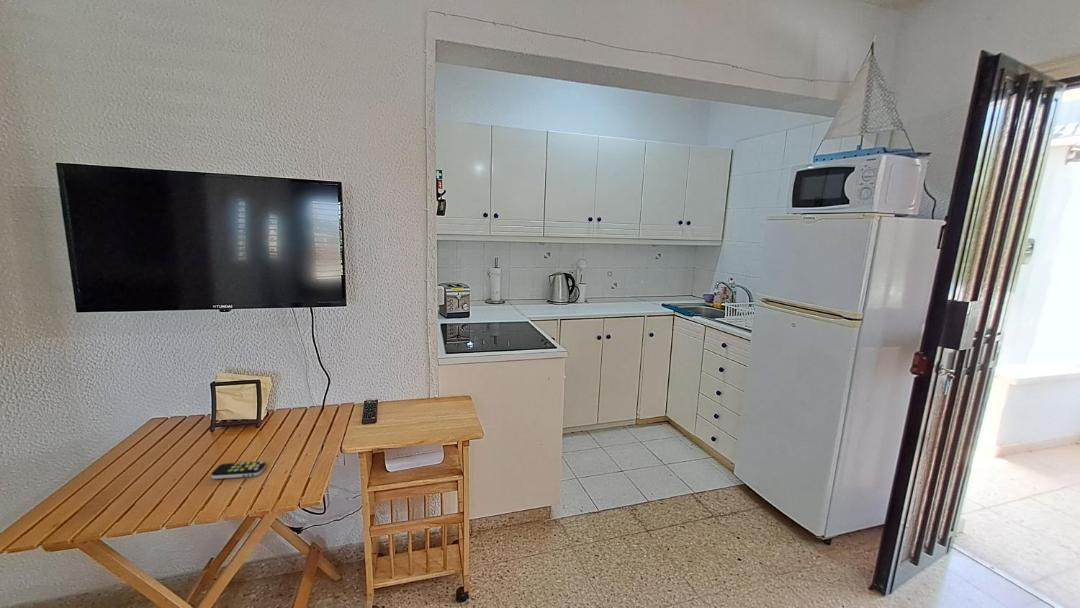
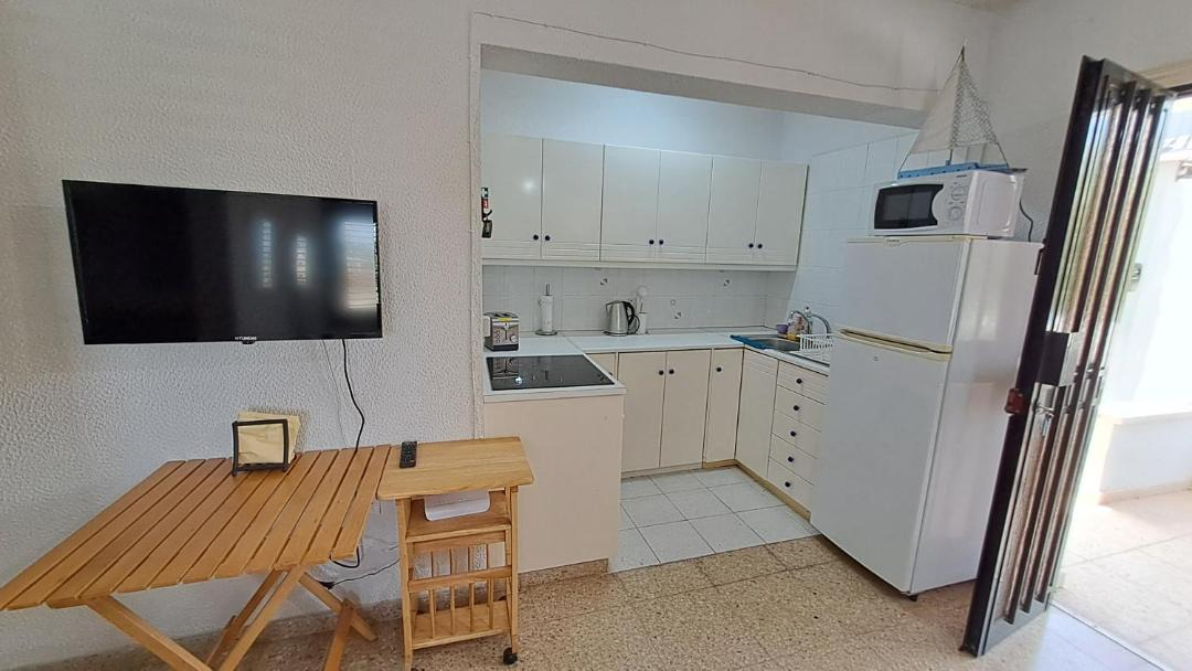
- remote control [210,460,267,480]
